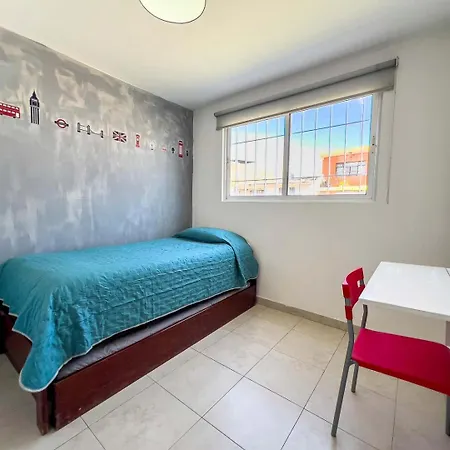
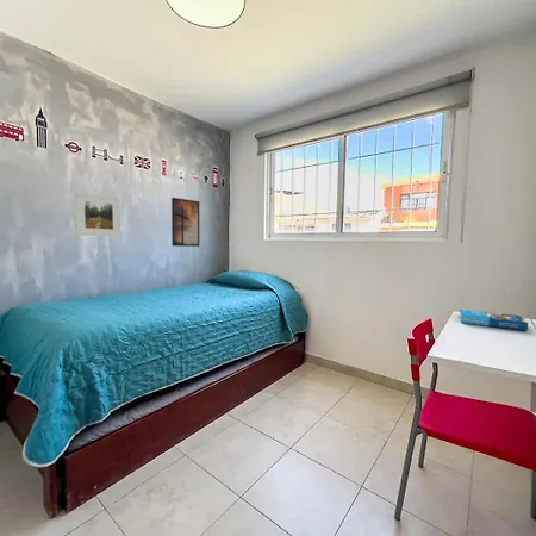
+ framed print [74,191,121,238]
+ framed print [170,197,200,248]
+ book [457,308,529,332]
